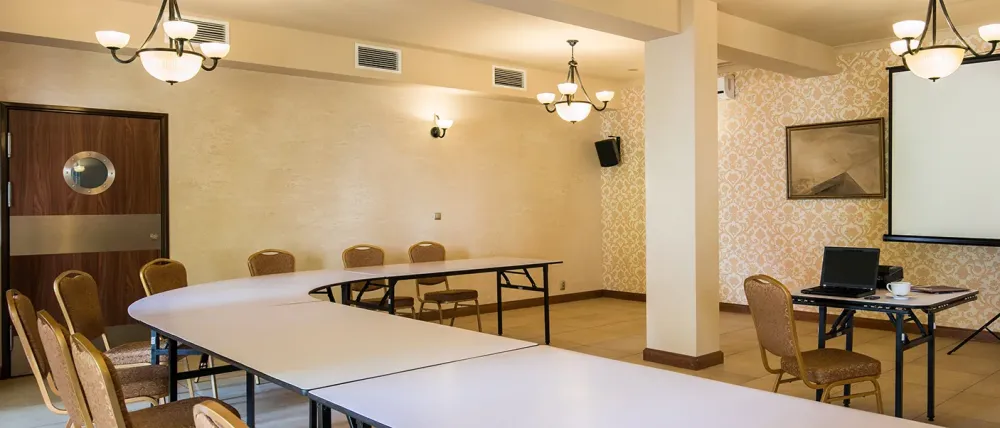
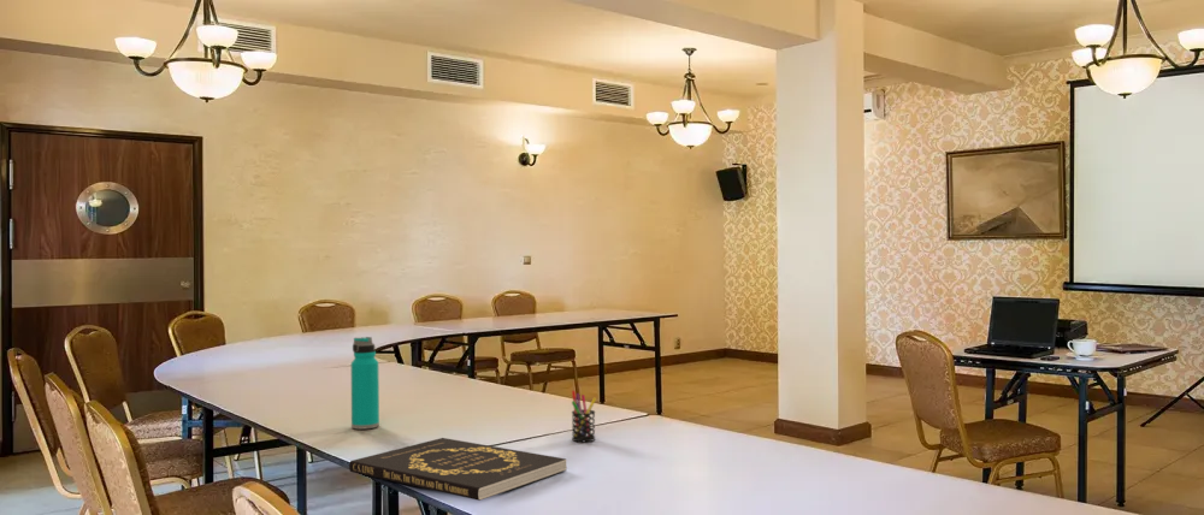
+ book [348,437,567,502]
+ water bottle [350,336,380,431]
+ pen holder [571,390,597,443]
